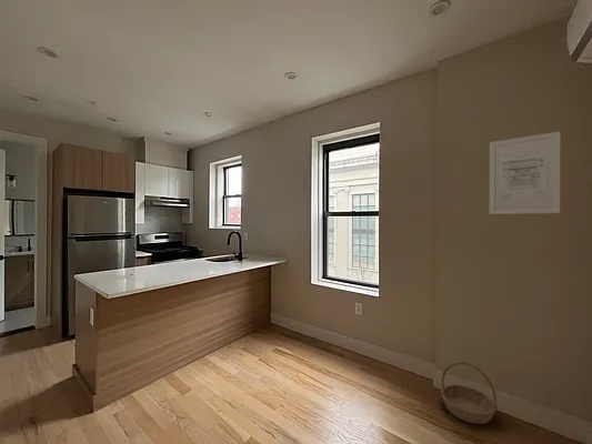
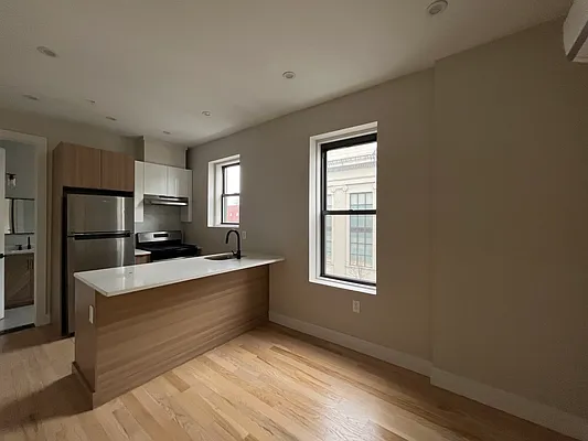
- basket [440,361,499,425]
- wall art [489,130,561,215]
